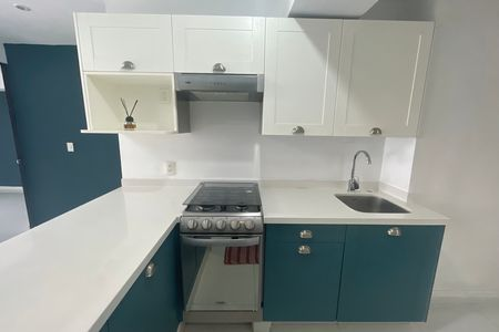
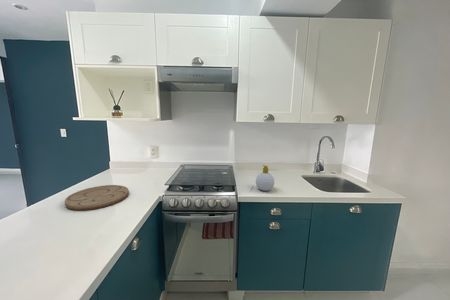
+ cutting board [64,184,130,212]
+ soap bottle [255,164,275,192]
